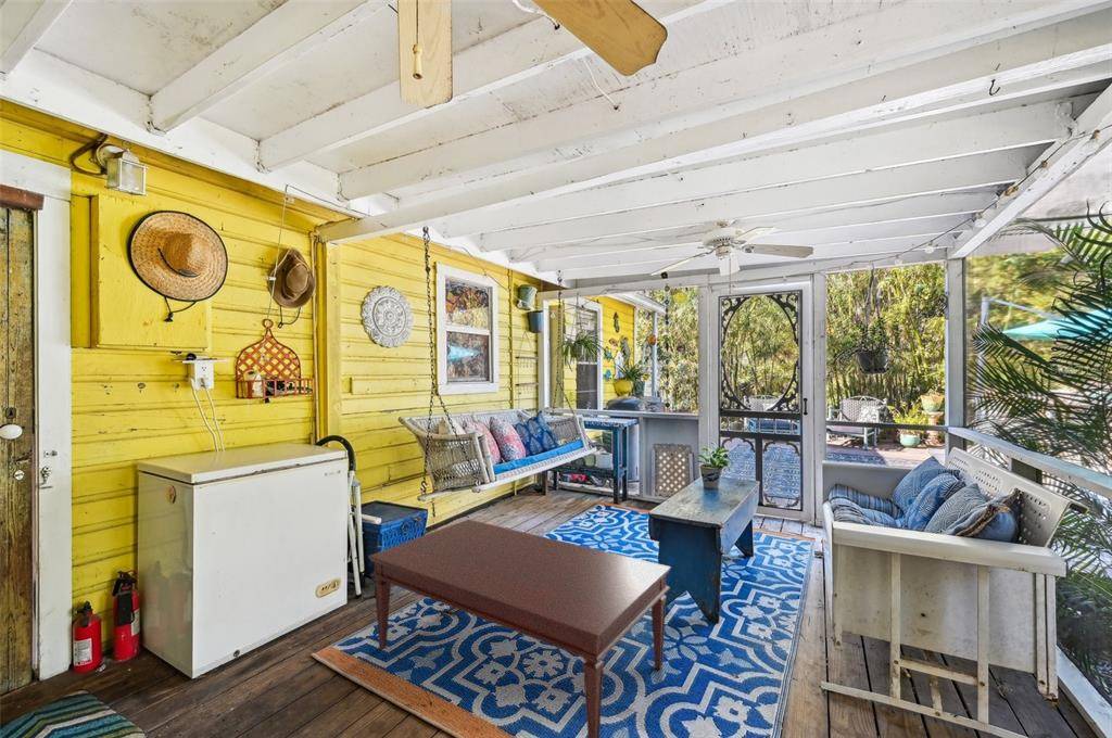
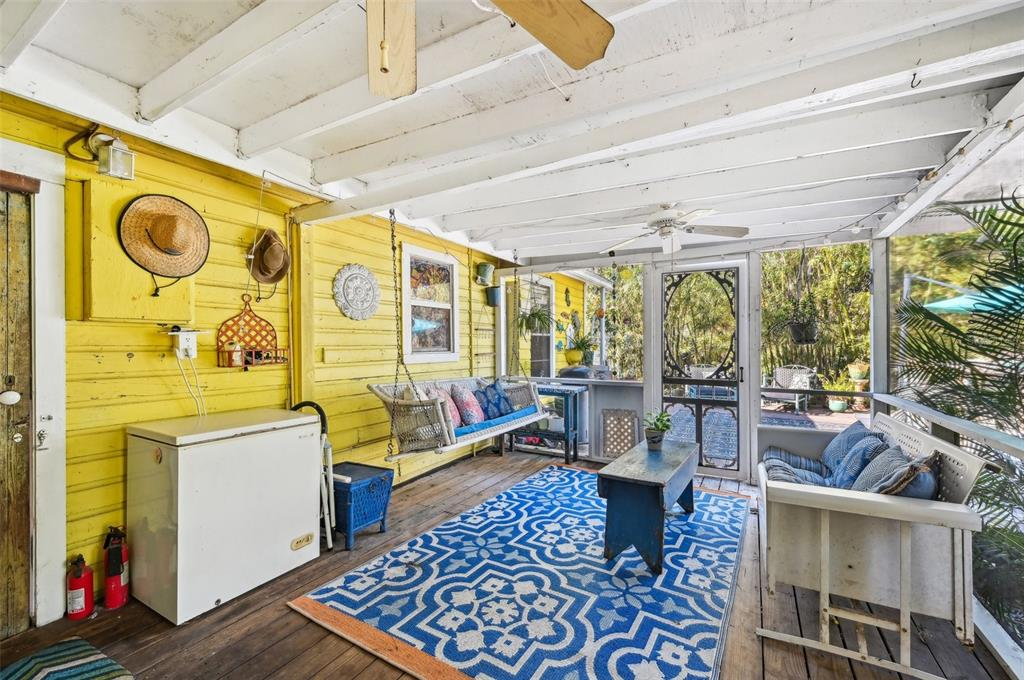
- coffee table [367,519,672,738]
